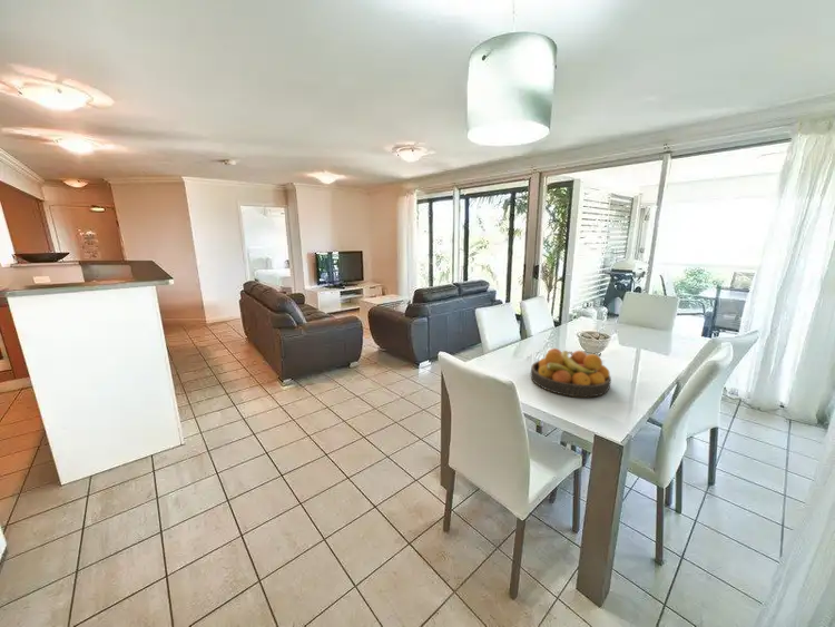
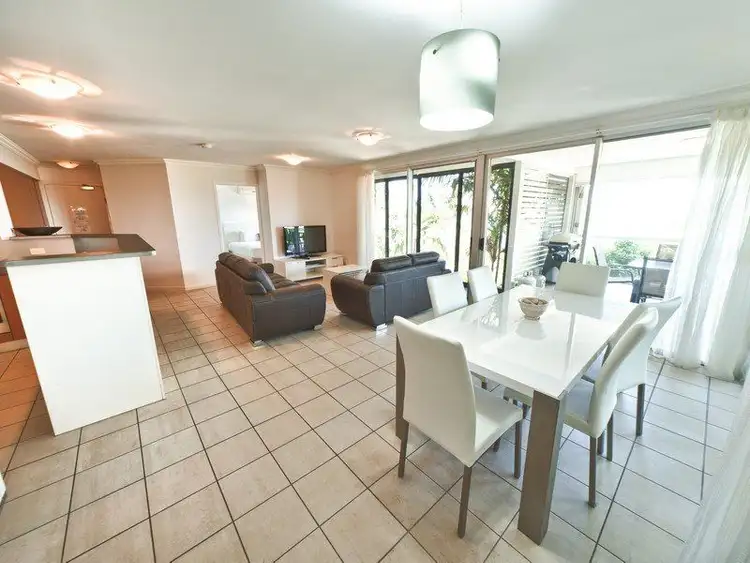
- fruit bowl [530,347,612,399]
